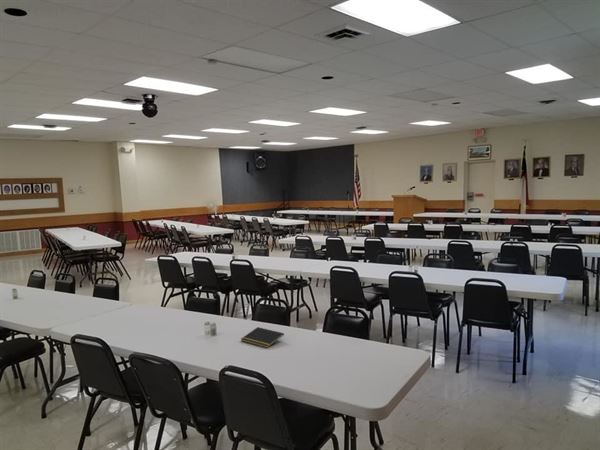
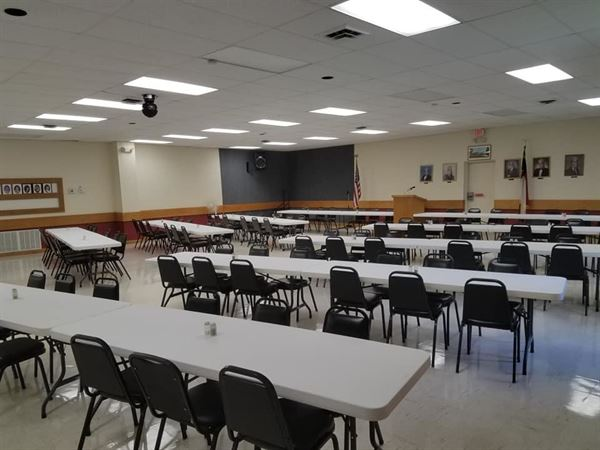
- notepad [240,326,285,349]
